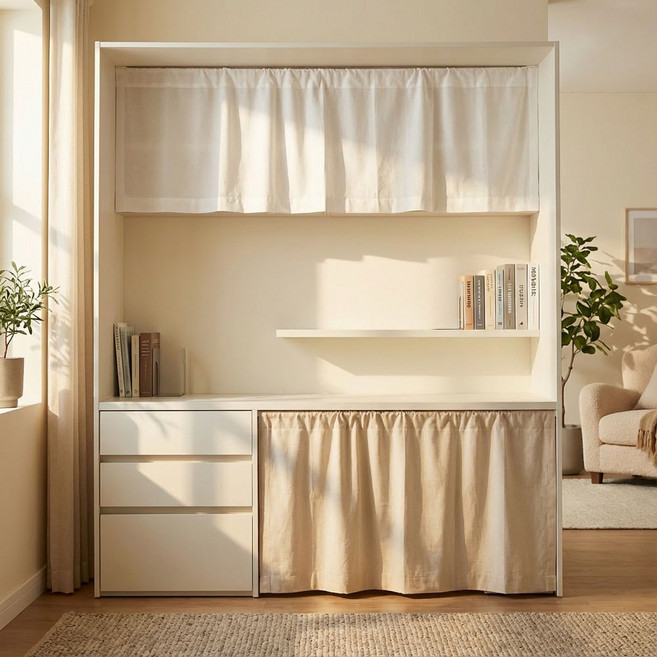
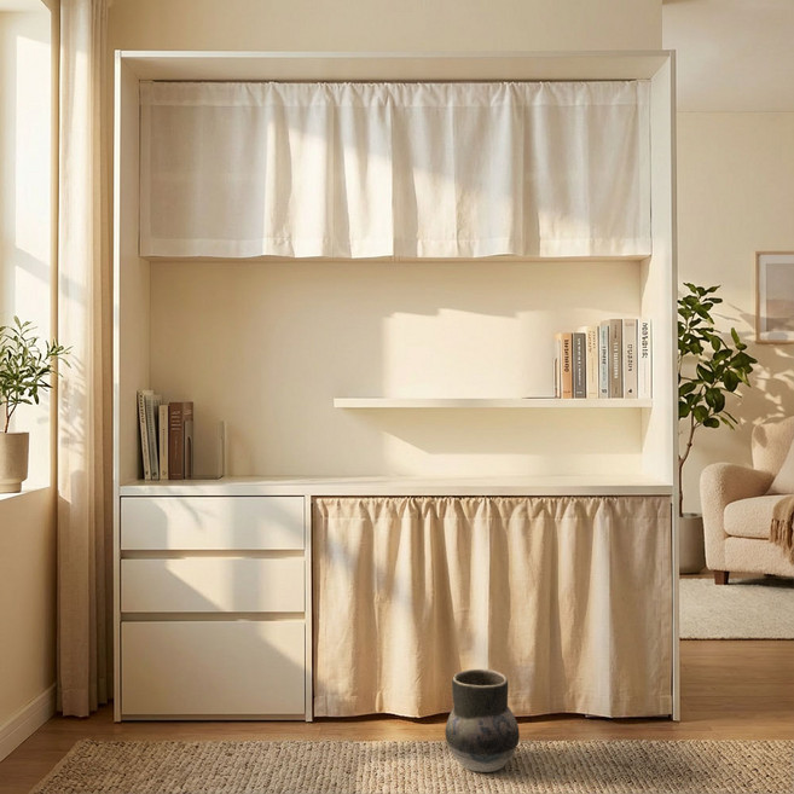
+ ceramic jug [444,668,521,773]
